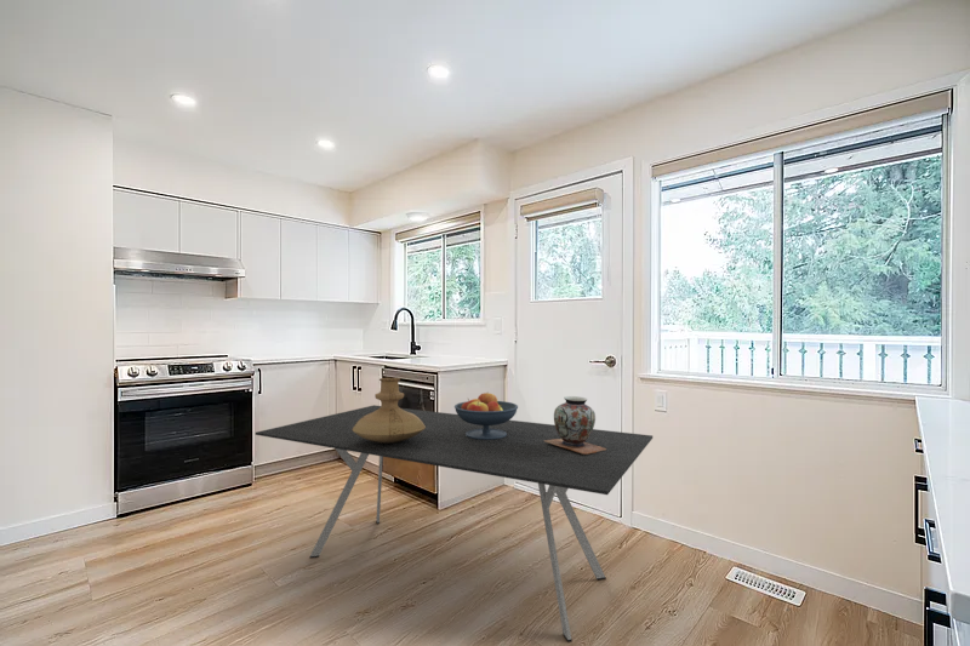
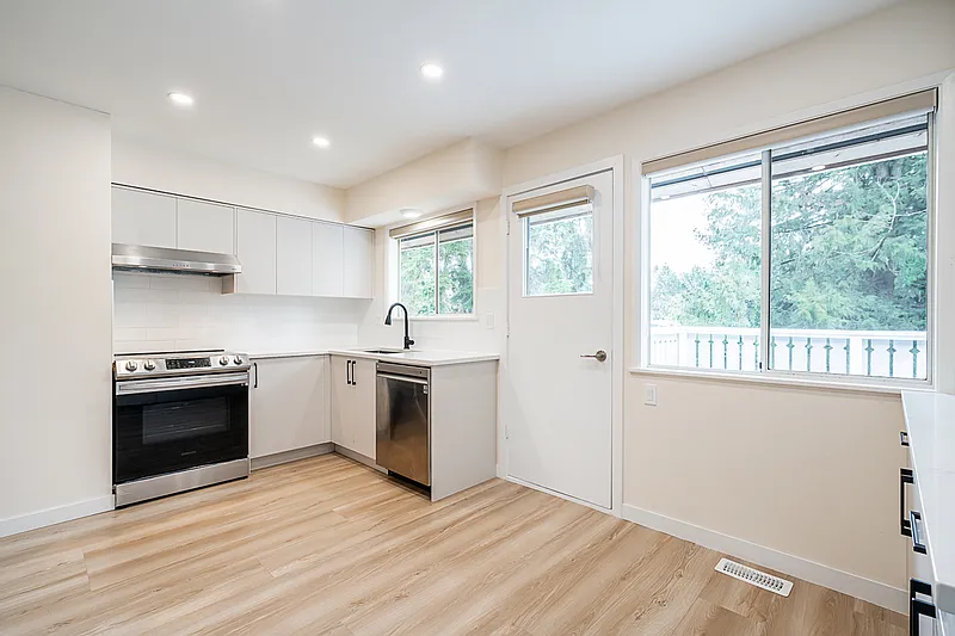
- fruit bowl [453,391,519,440]
- dining table [255,404,654,644]
- vase [353,377,426,444]
- decorative vase [543,395,606,455]
